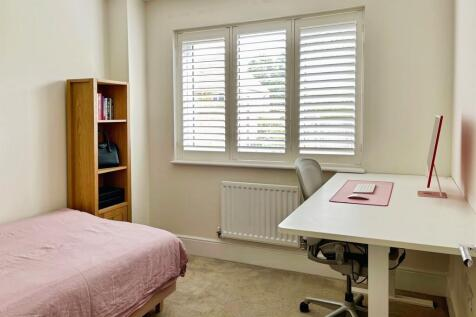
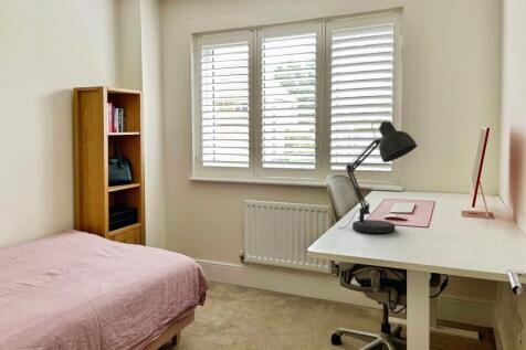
+ desk lamp [338,120,418,234]
